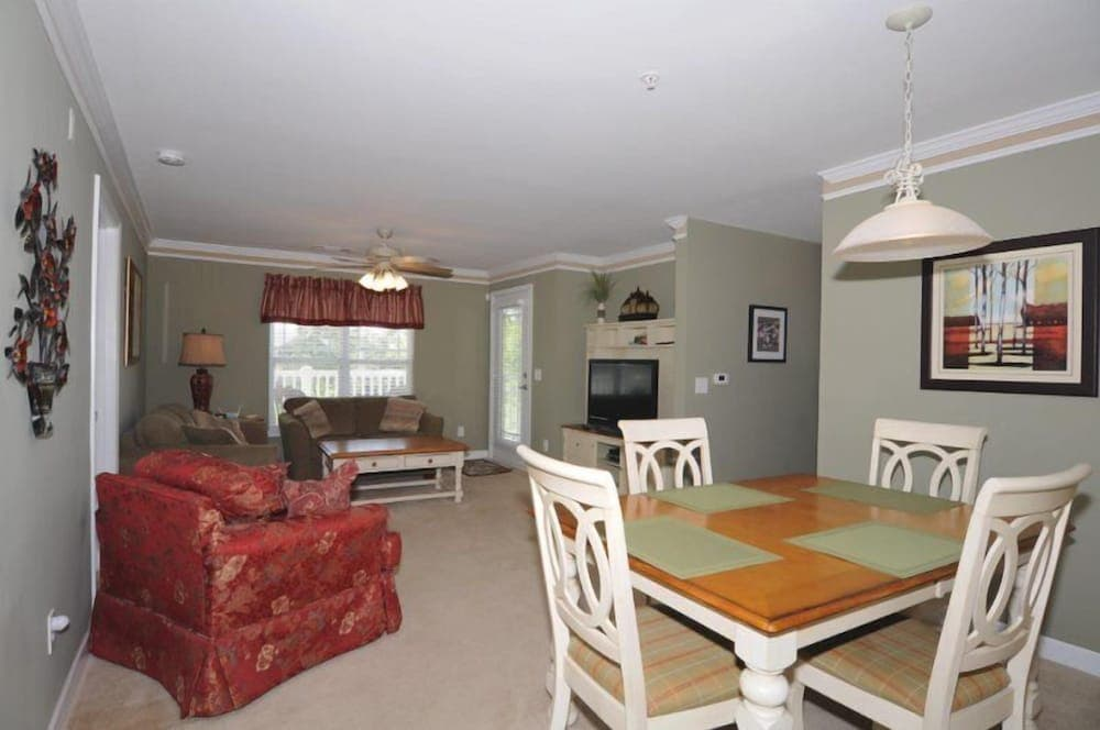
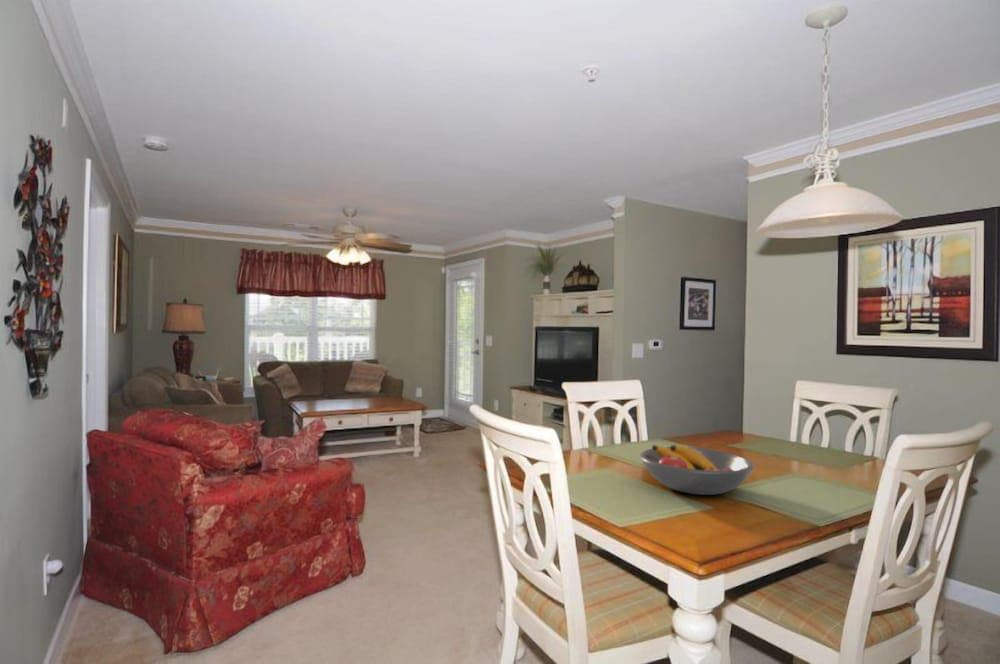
+ fruit bowl [639,444,755,496]
